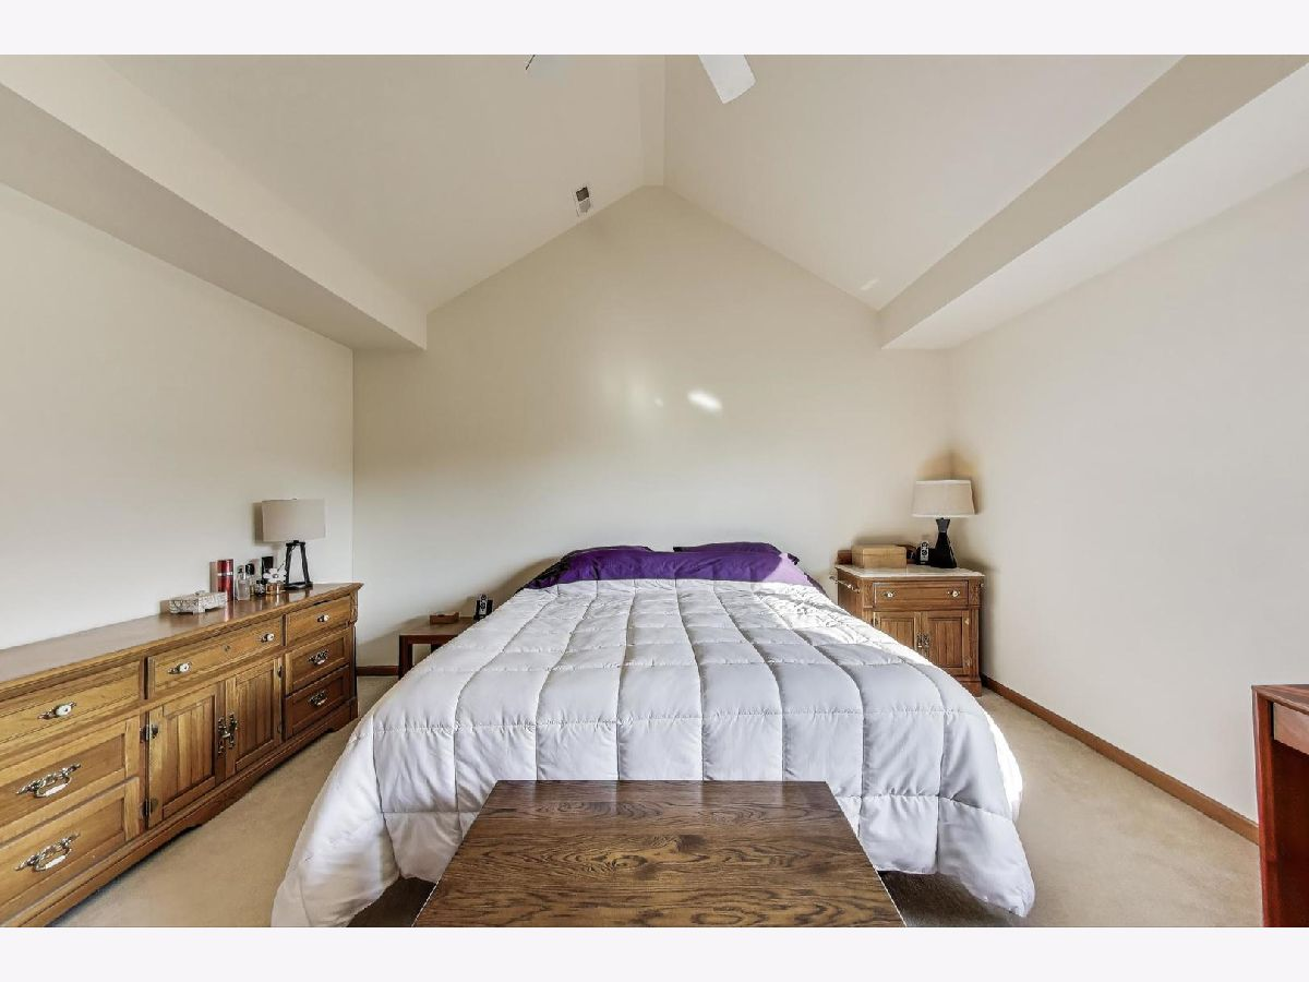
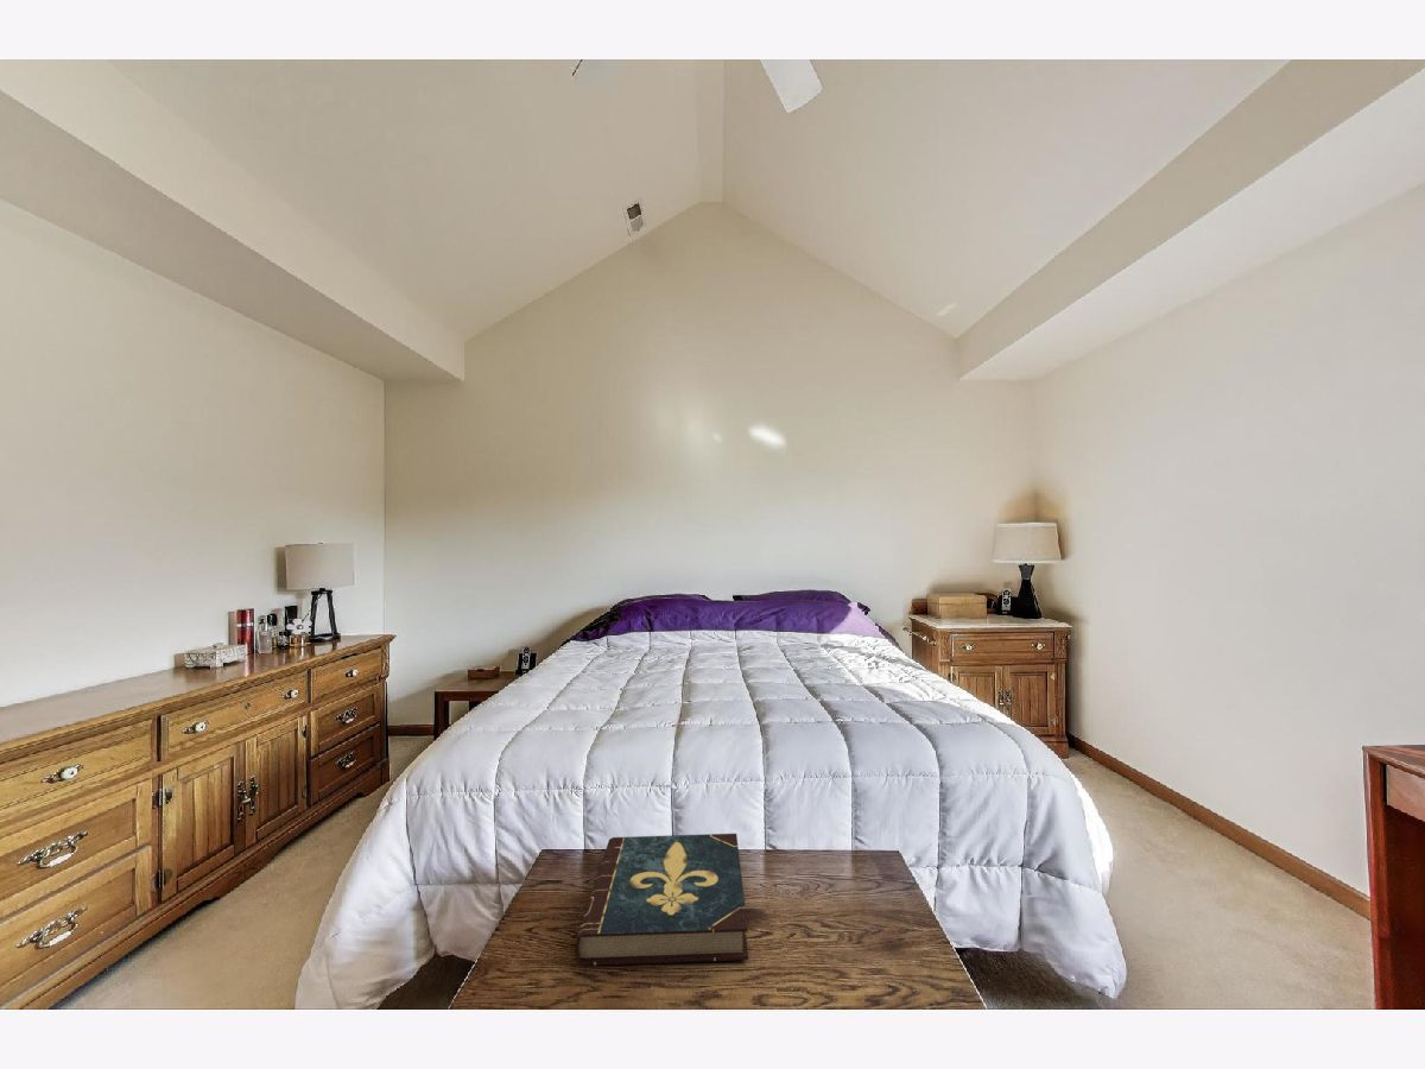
+ book [574,833,749,967]
